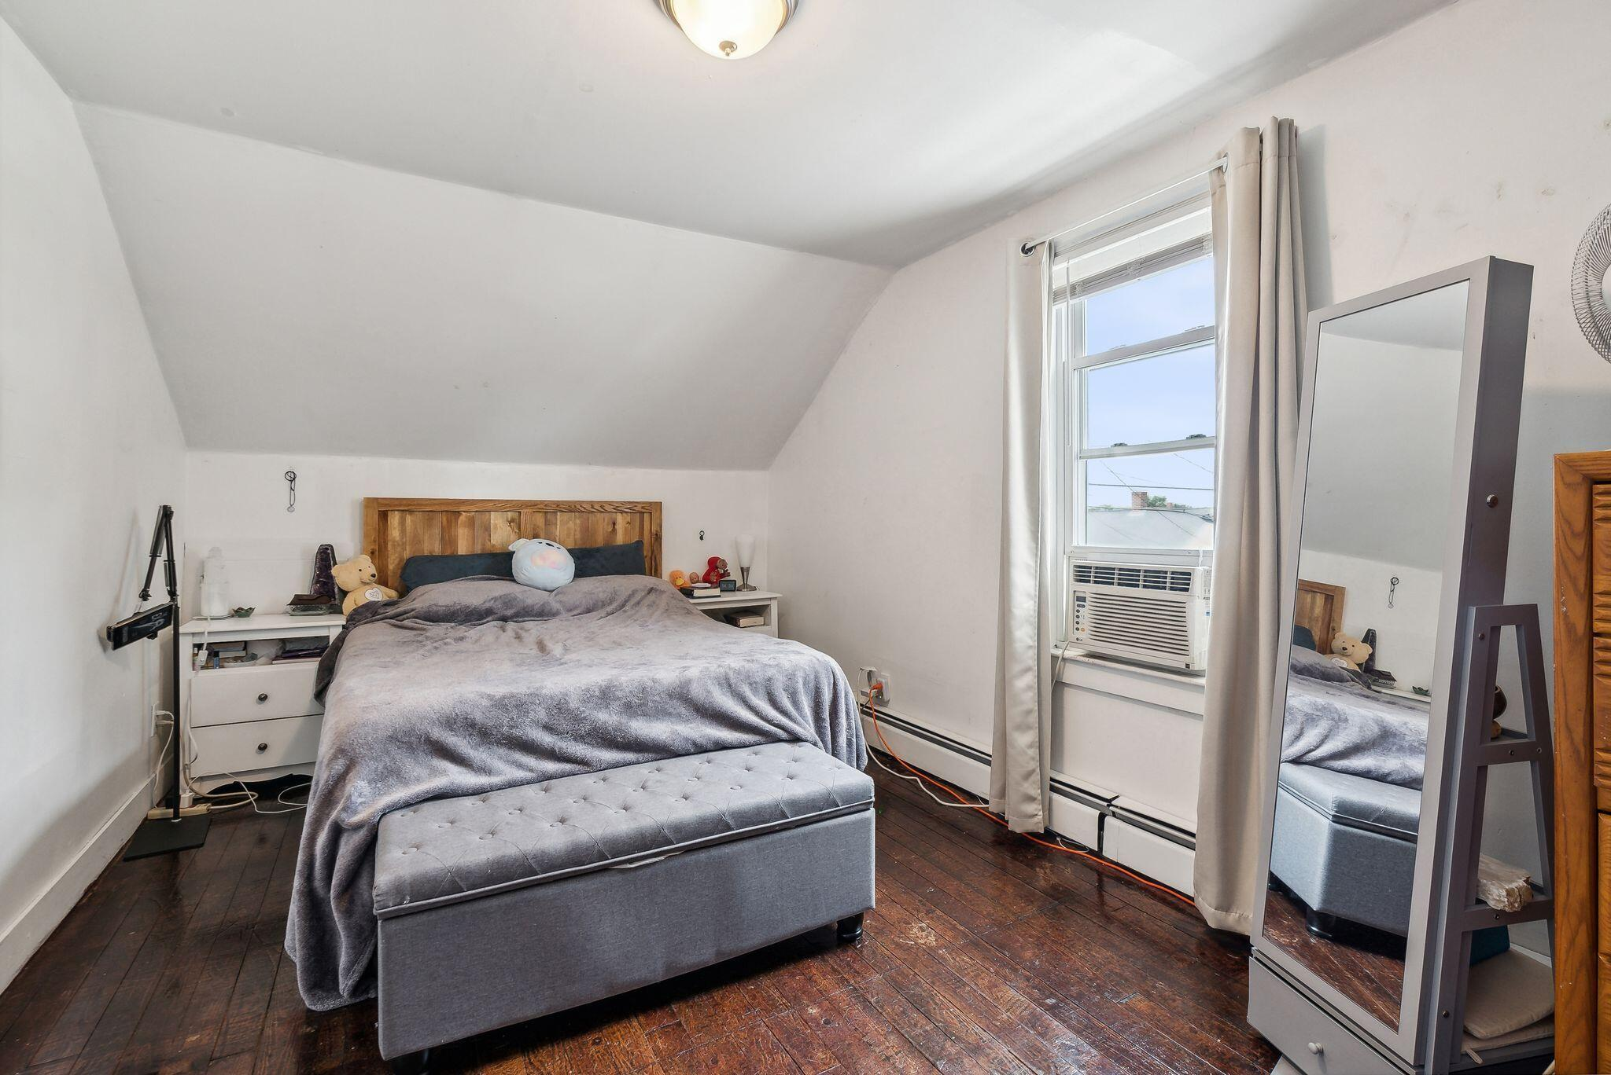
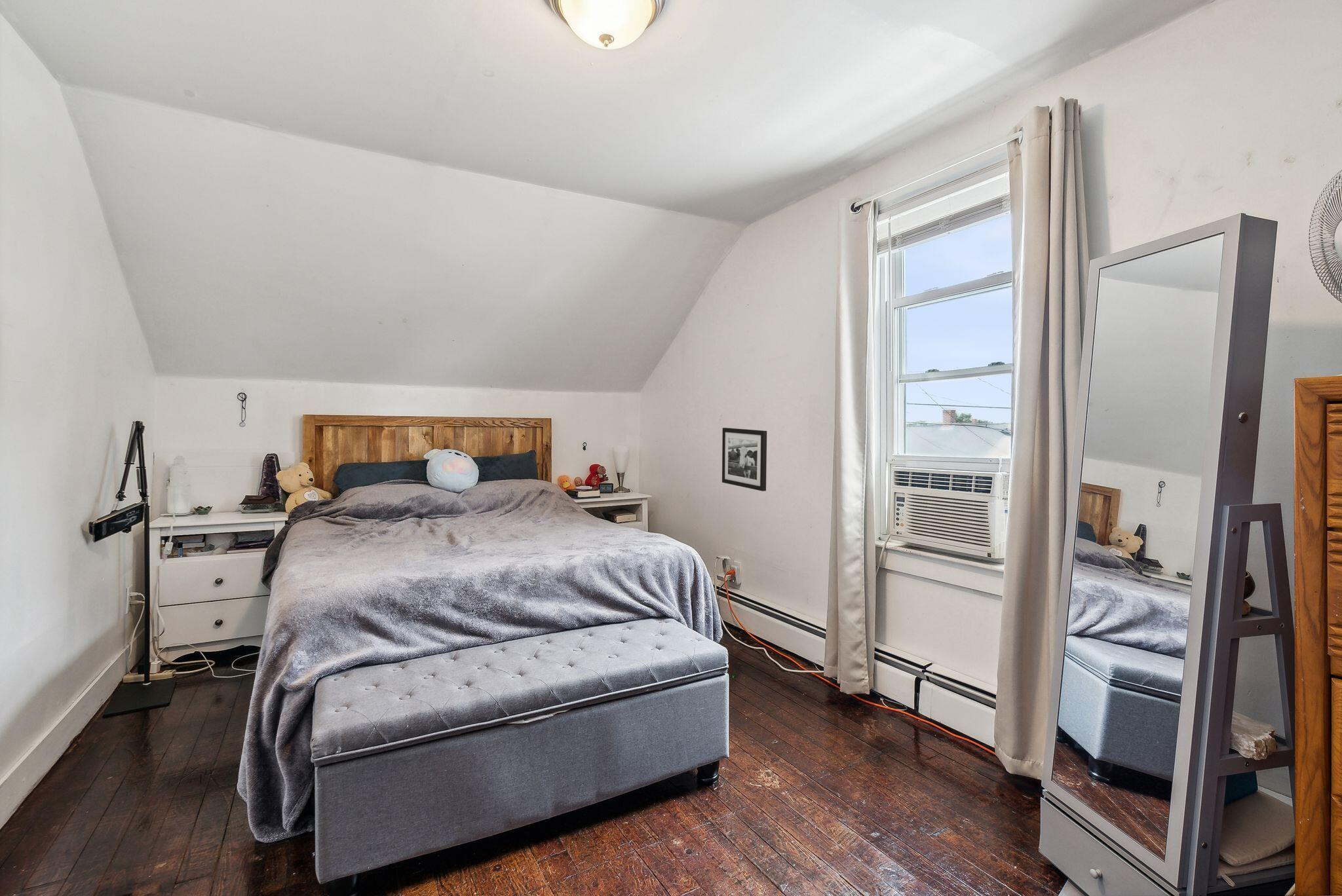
+ picture frame [721,427,767,492]
